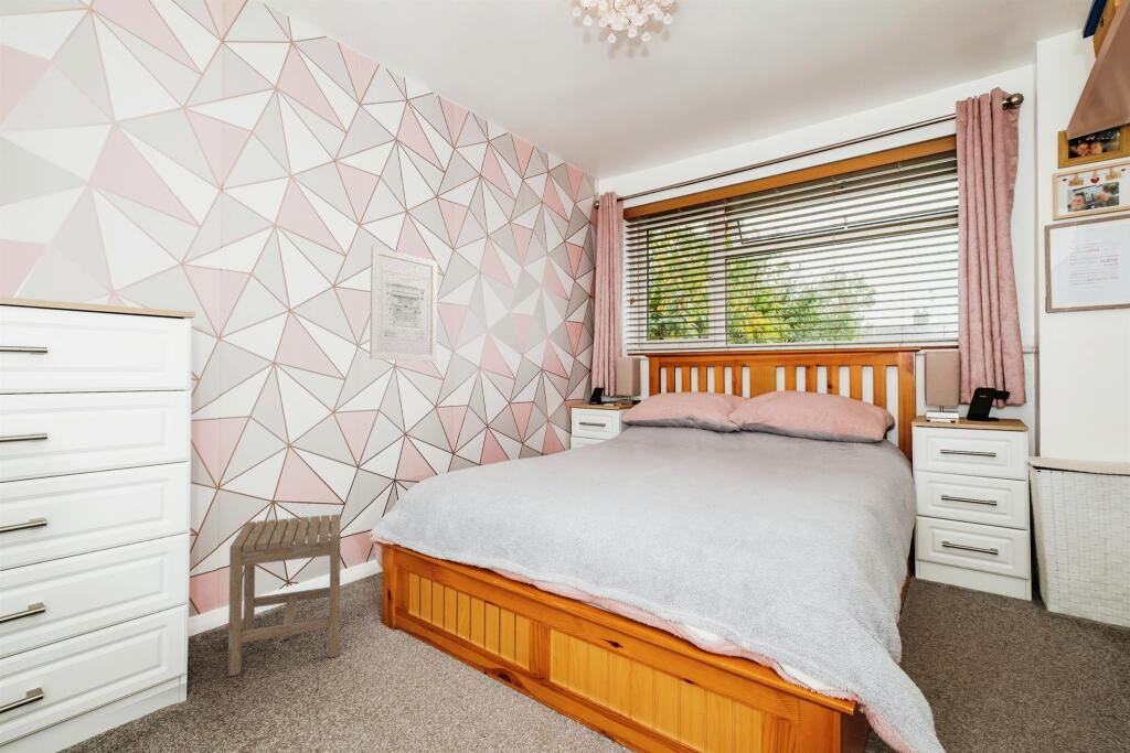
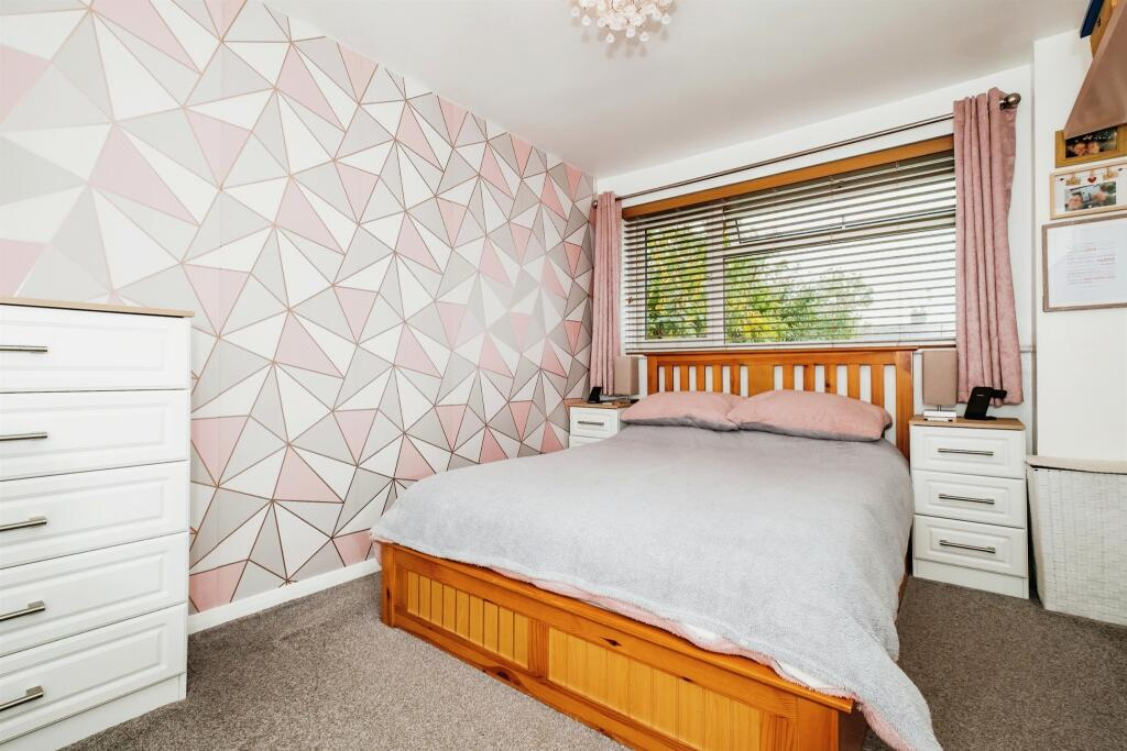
- stool [227,513,342,677]
- wall art [369,246,438,363]
